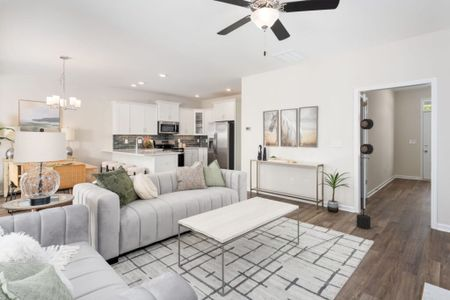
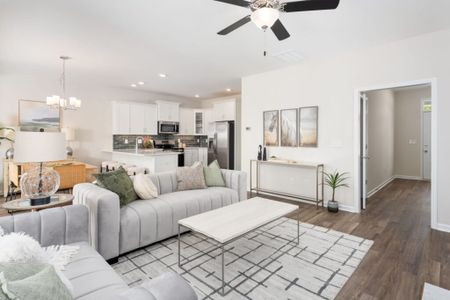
- floor lamp [283,100,375,263]
